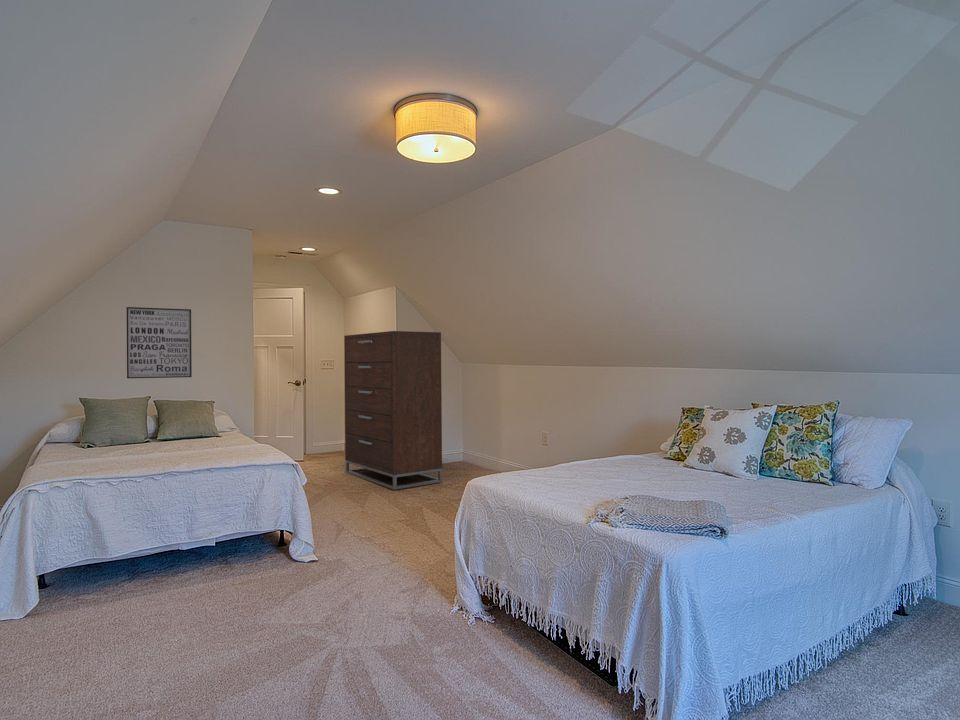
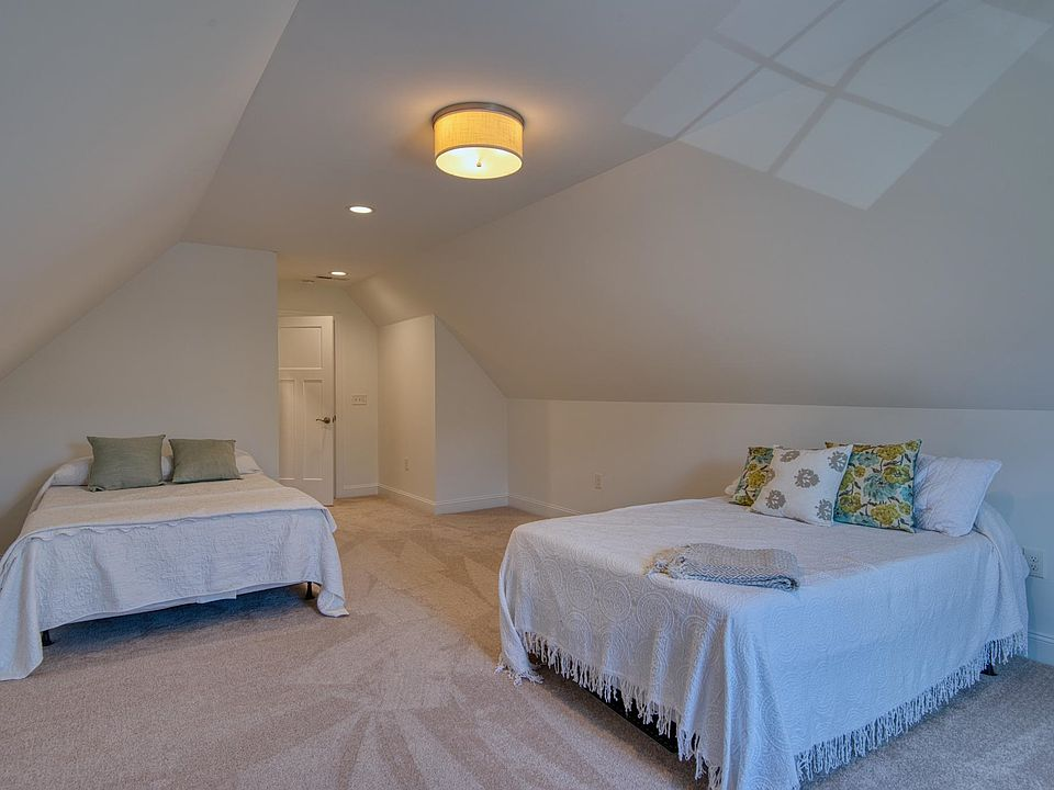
- dresser [343,330,443,491]
- wall art [126,306,193,379]
